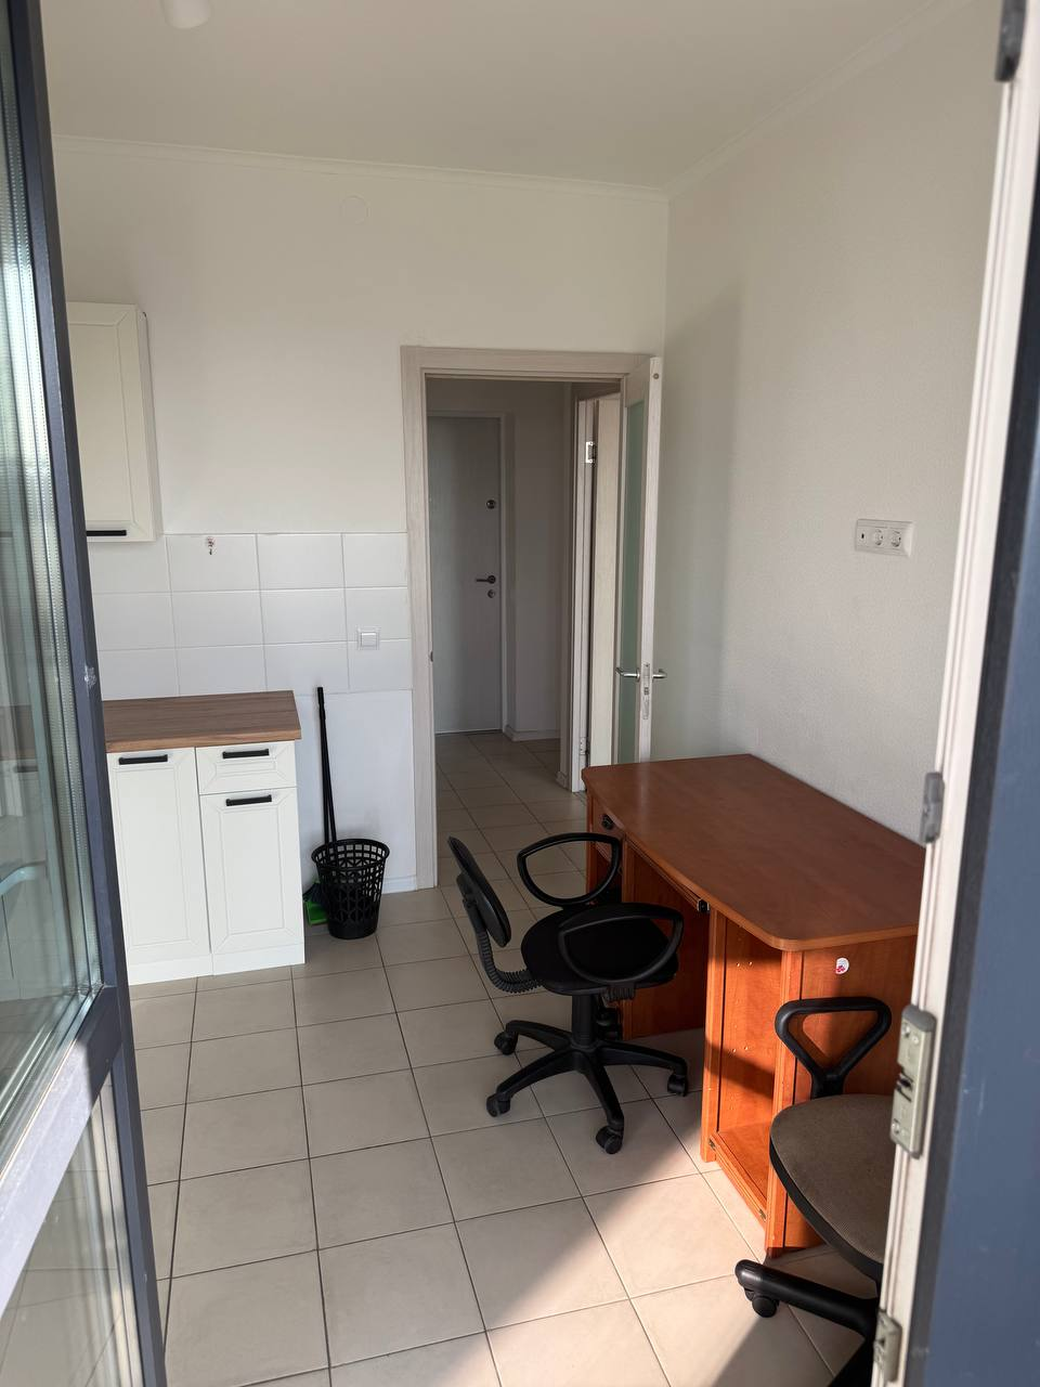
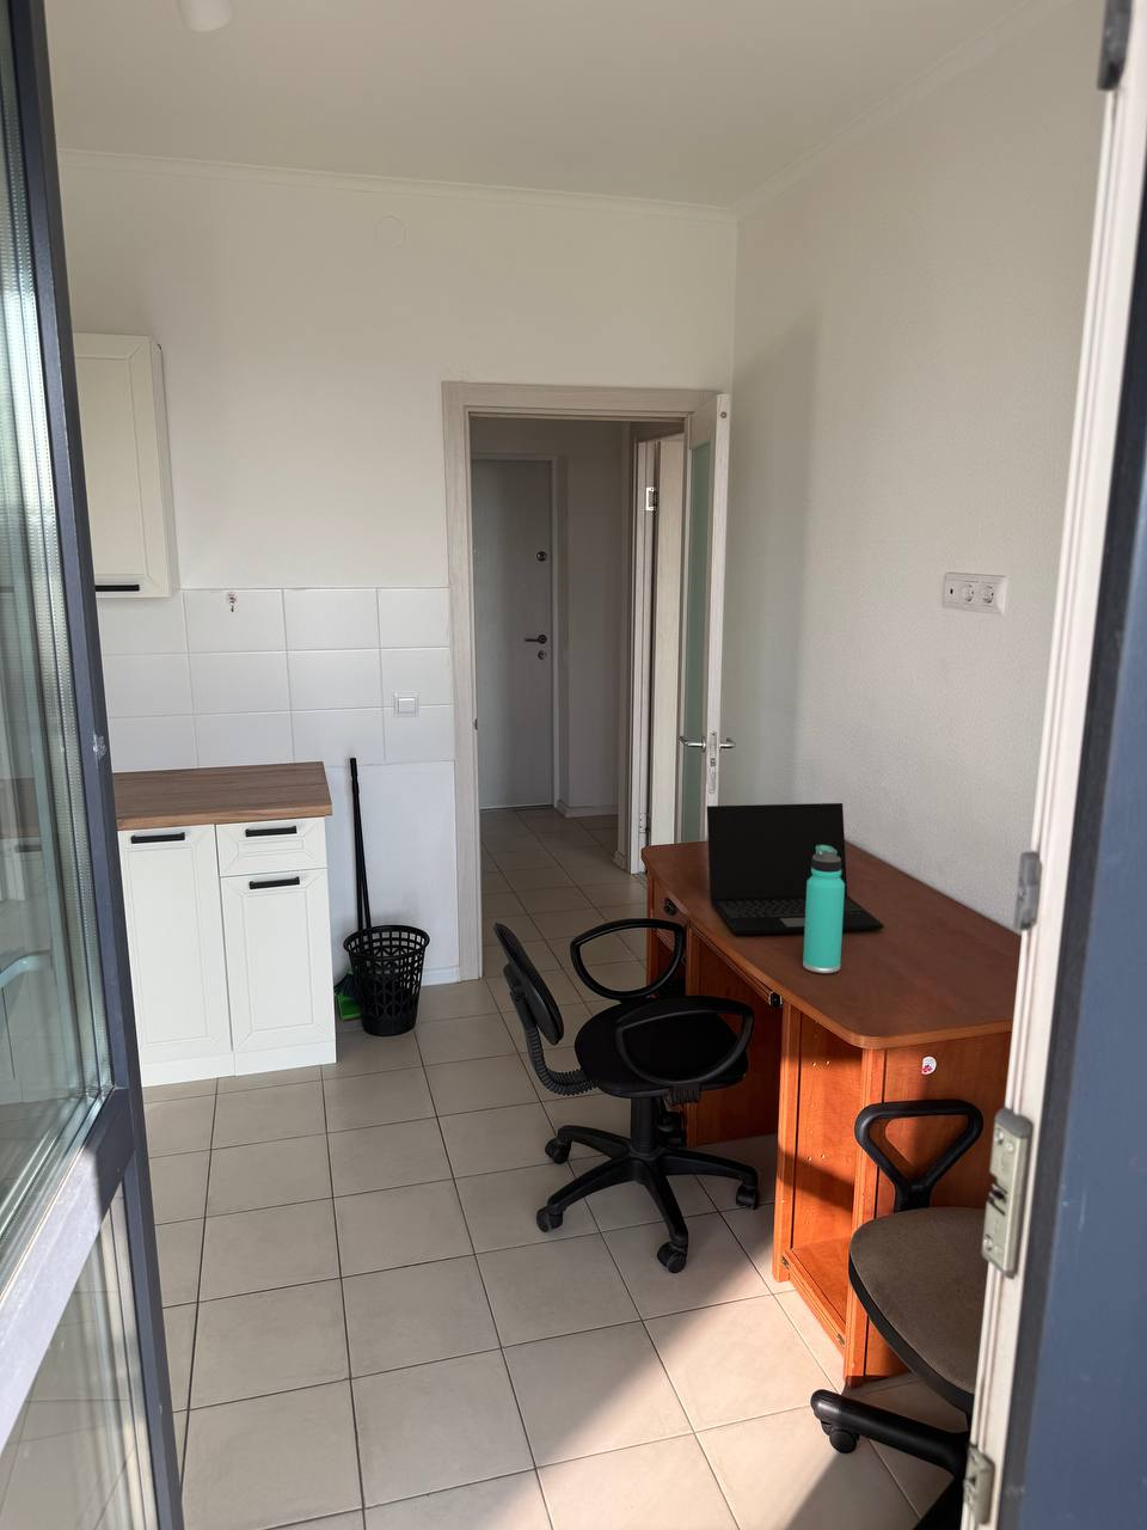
+ thermos bottle [801,845,845,975]
+ laptop [705,802,884,936]
